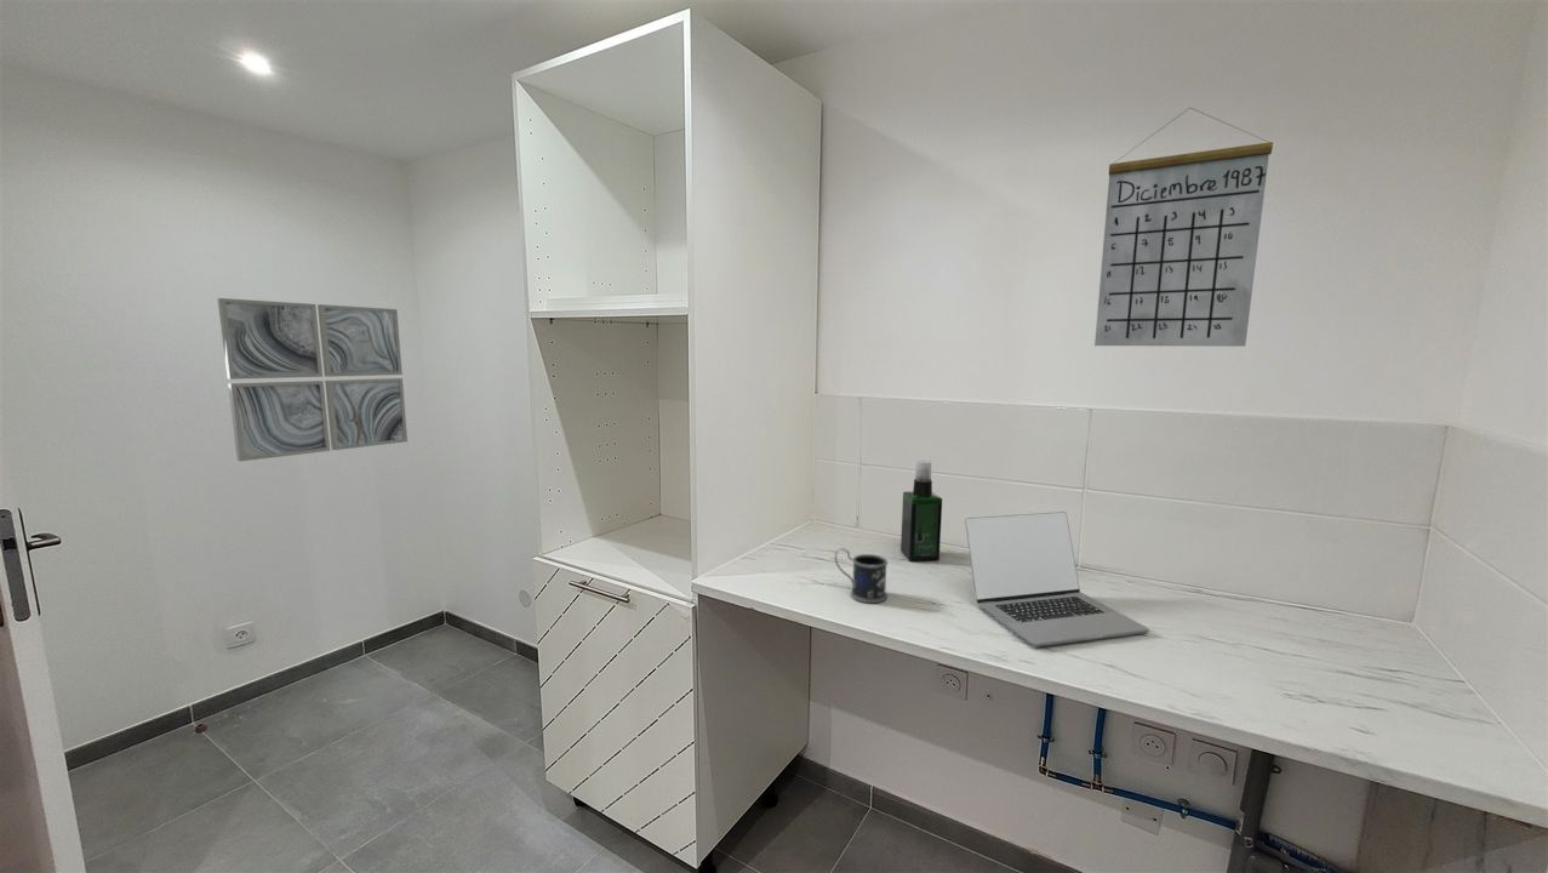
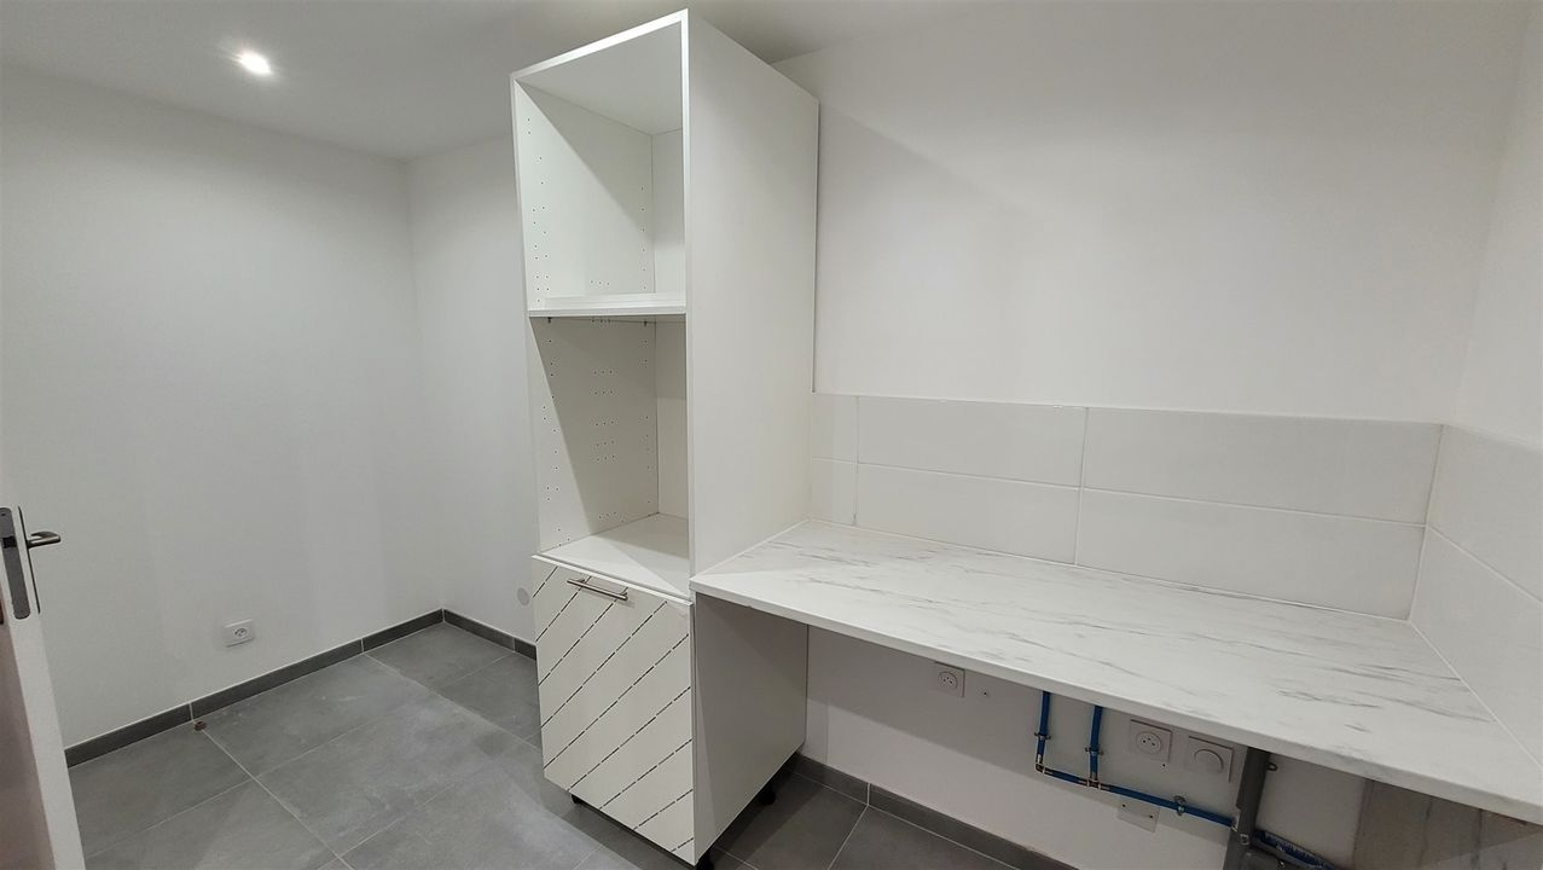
- laptop [964,510,1150,649]
- mug [834,547,889,604]
- calendar [1093,107,1274,347]
- spray bottle [899,460,943,563]
- wall art [217,297,409,462]
